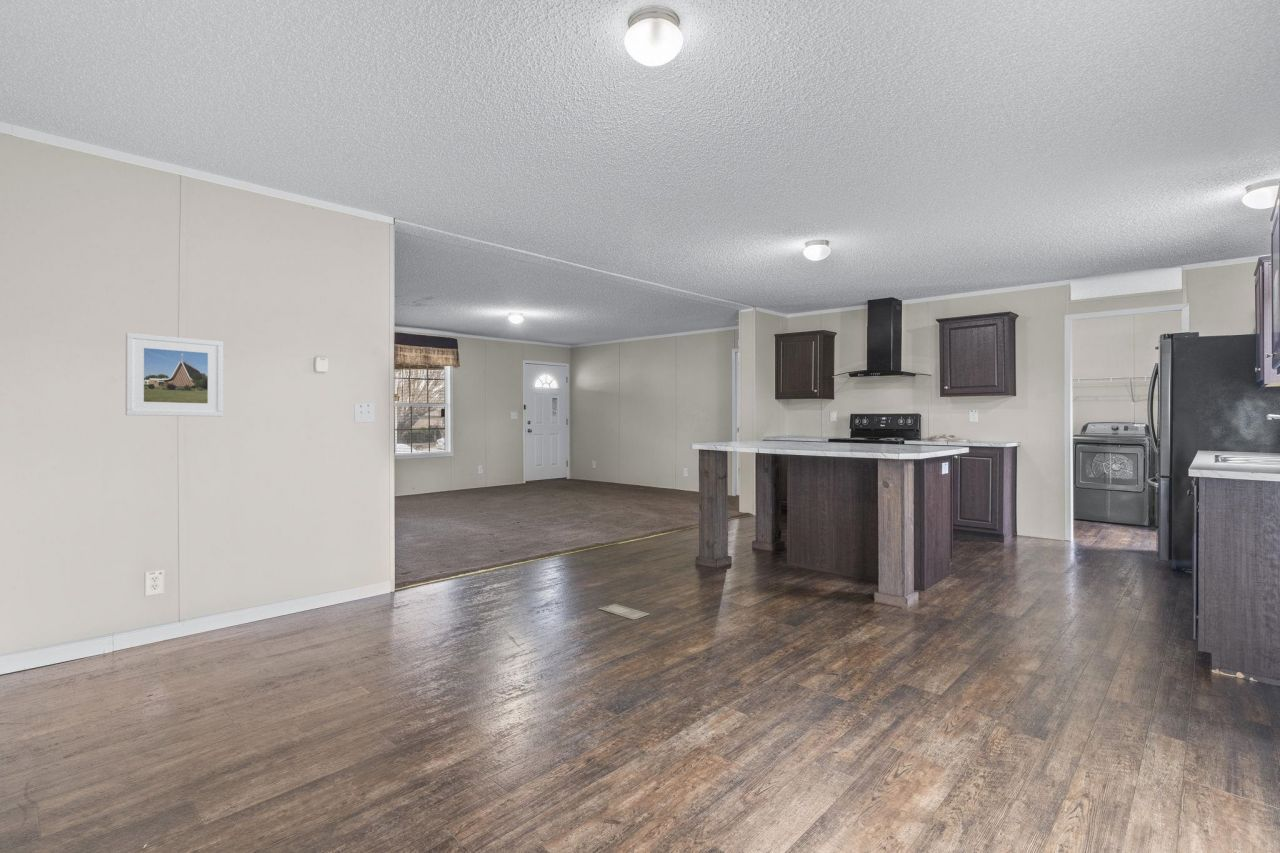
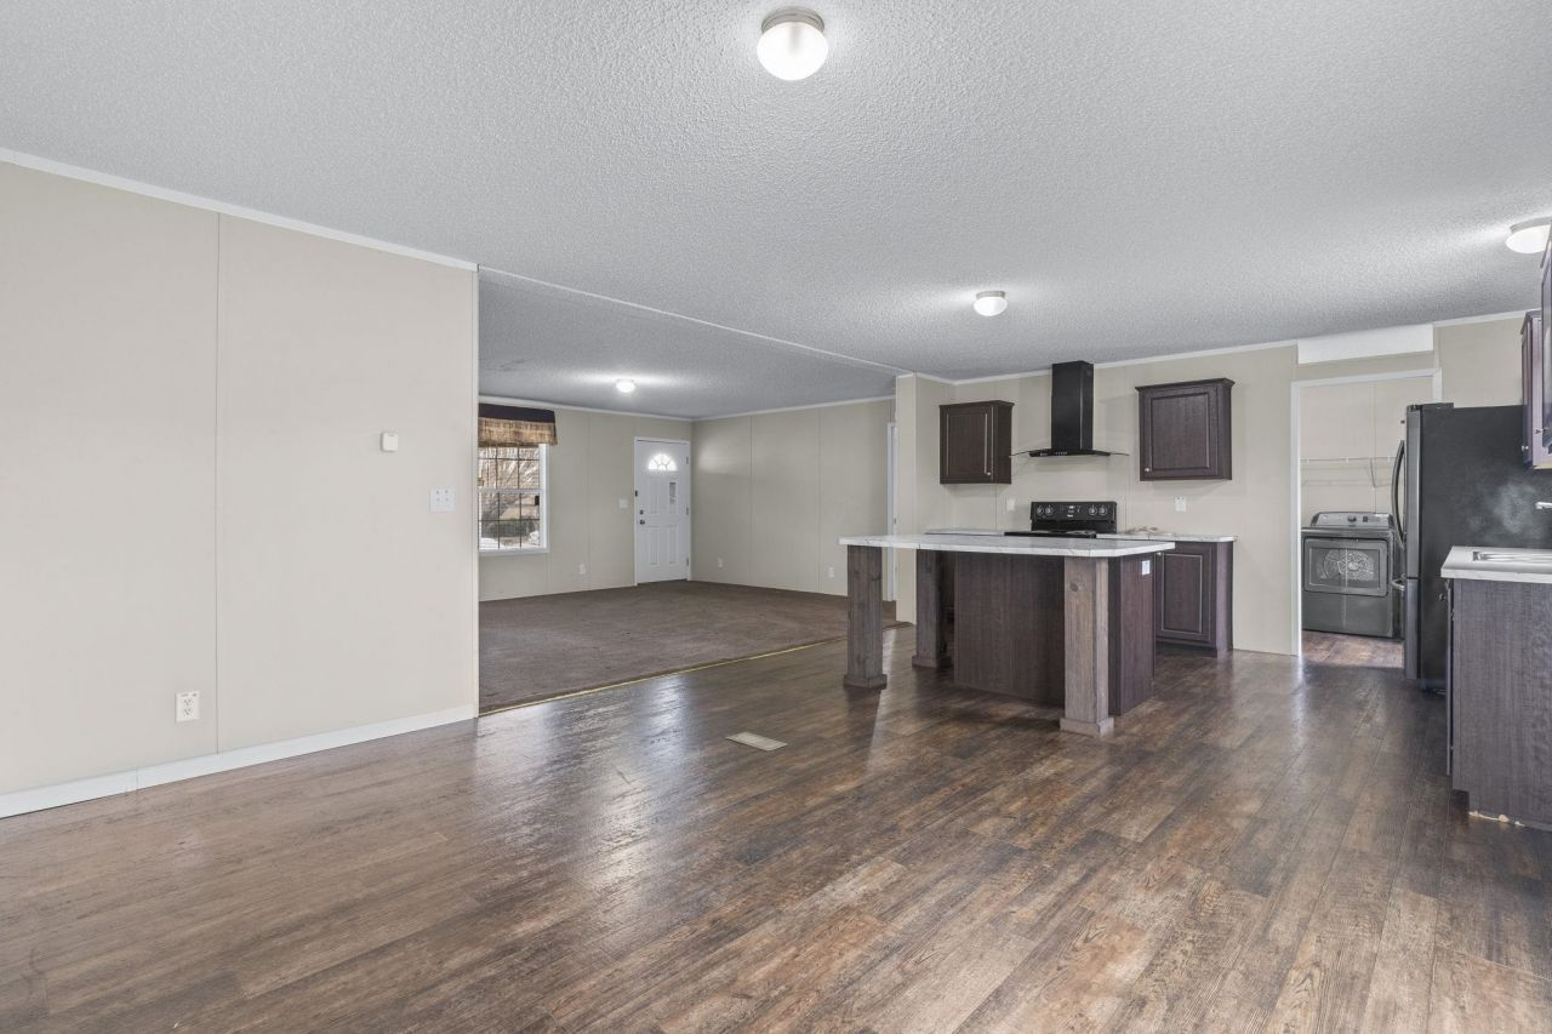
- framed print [124,332,224,418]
